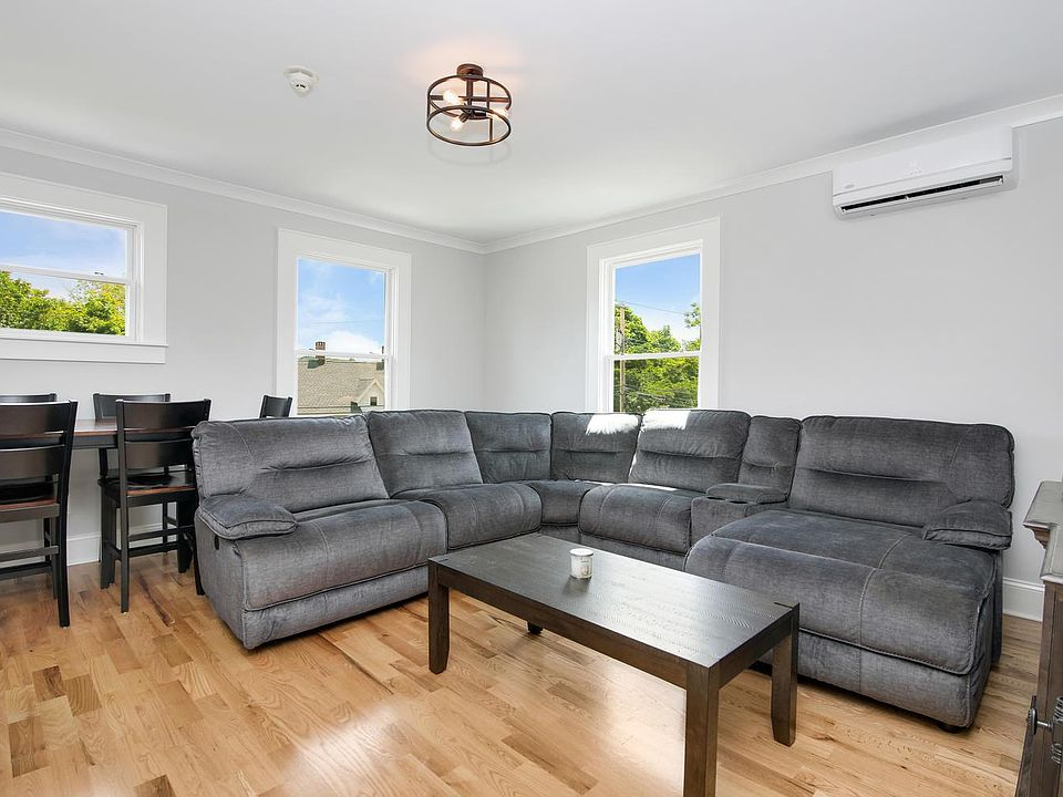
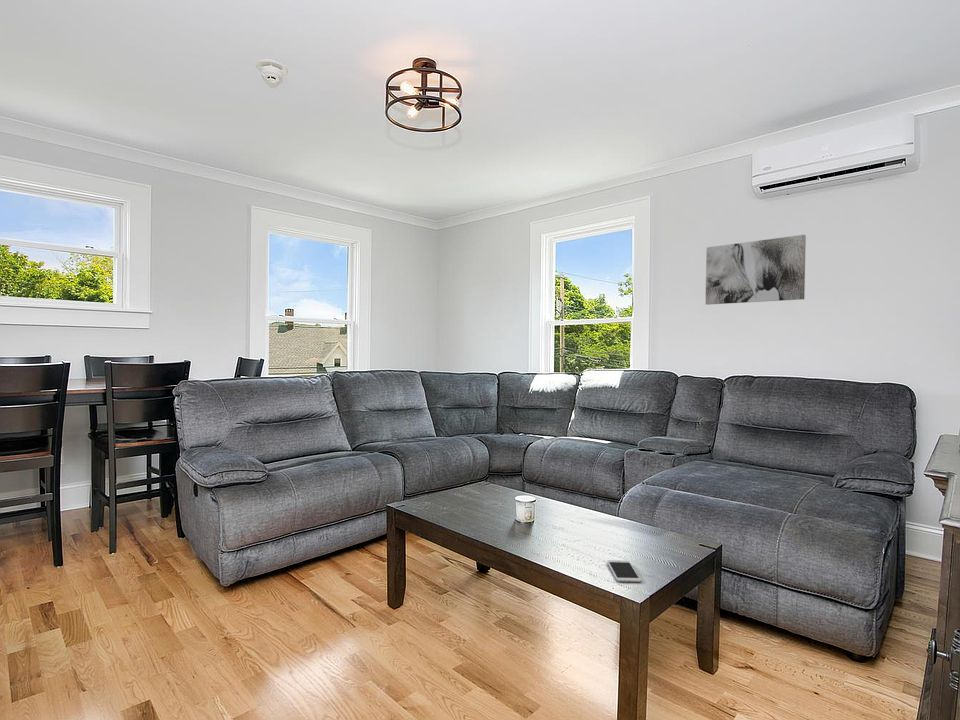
+ wall art [704,234,807,306]
+ smartphone [606,559,642,583]
